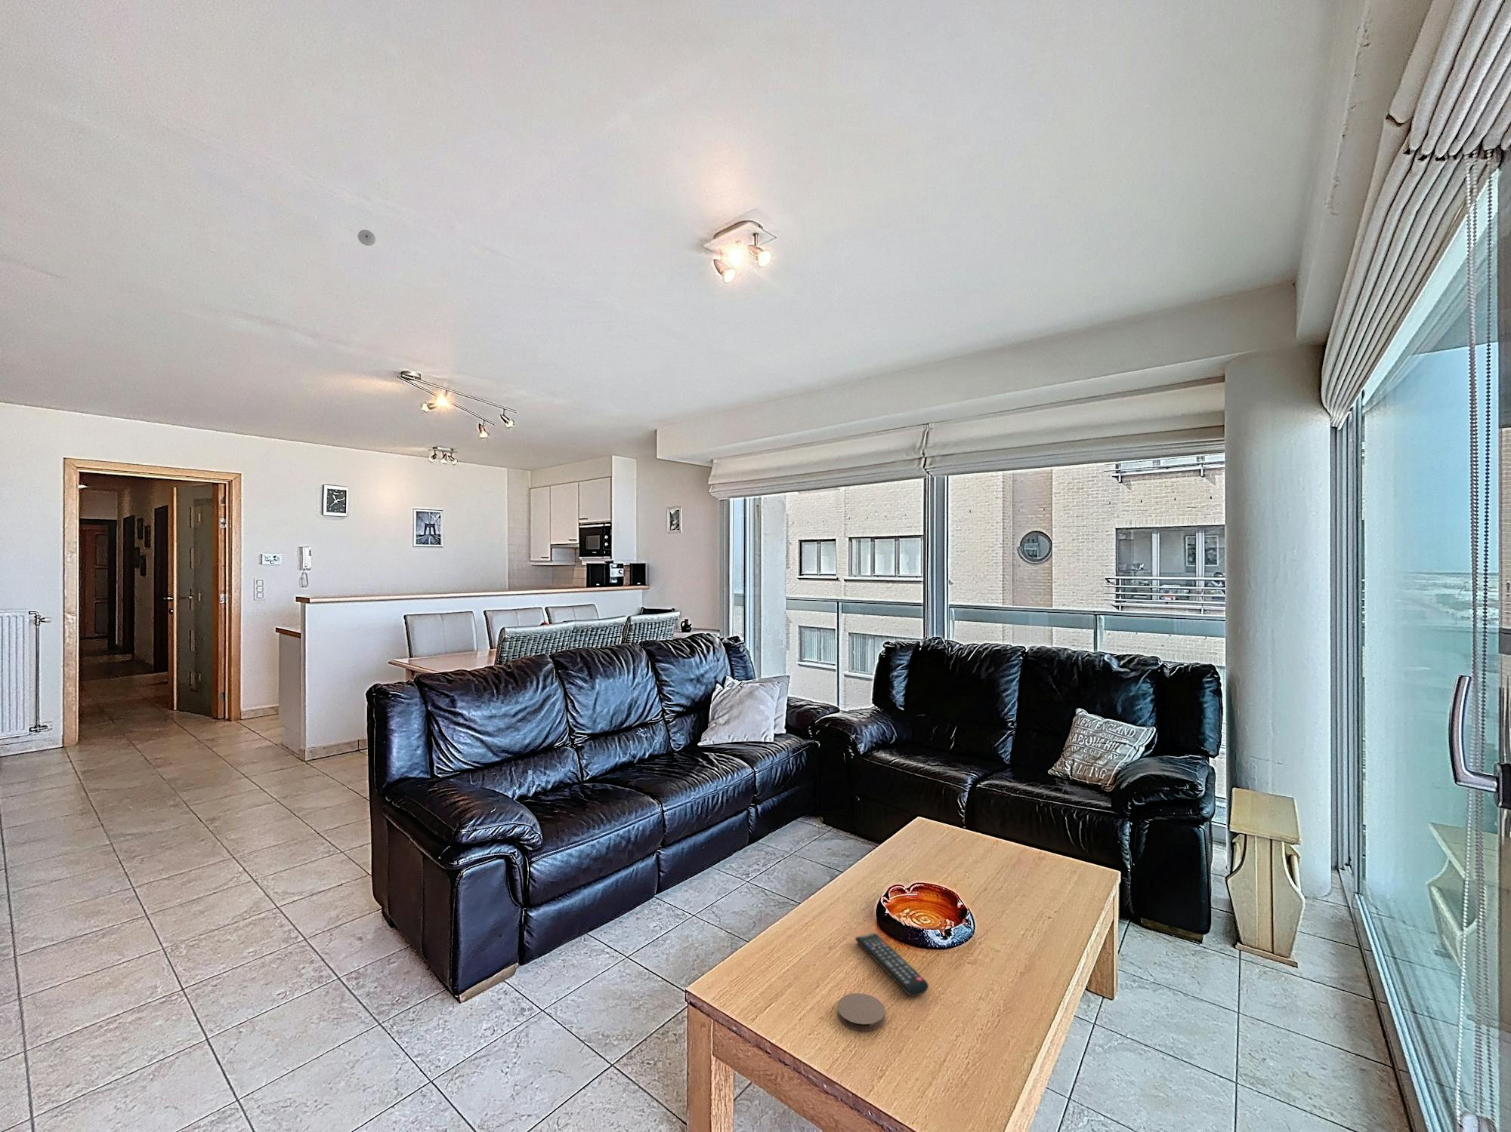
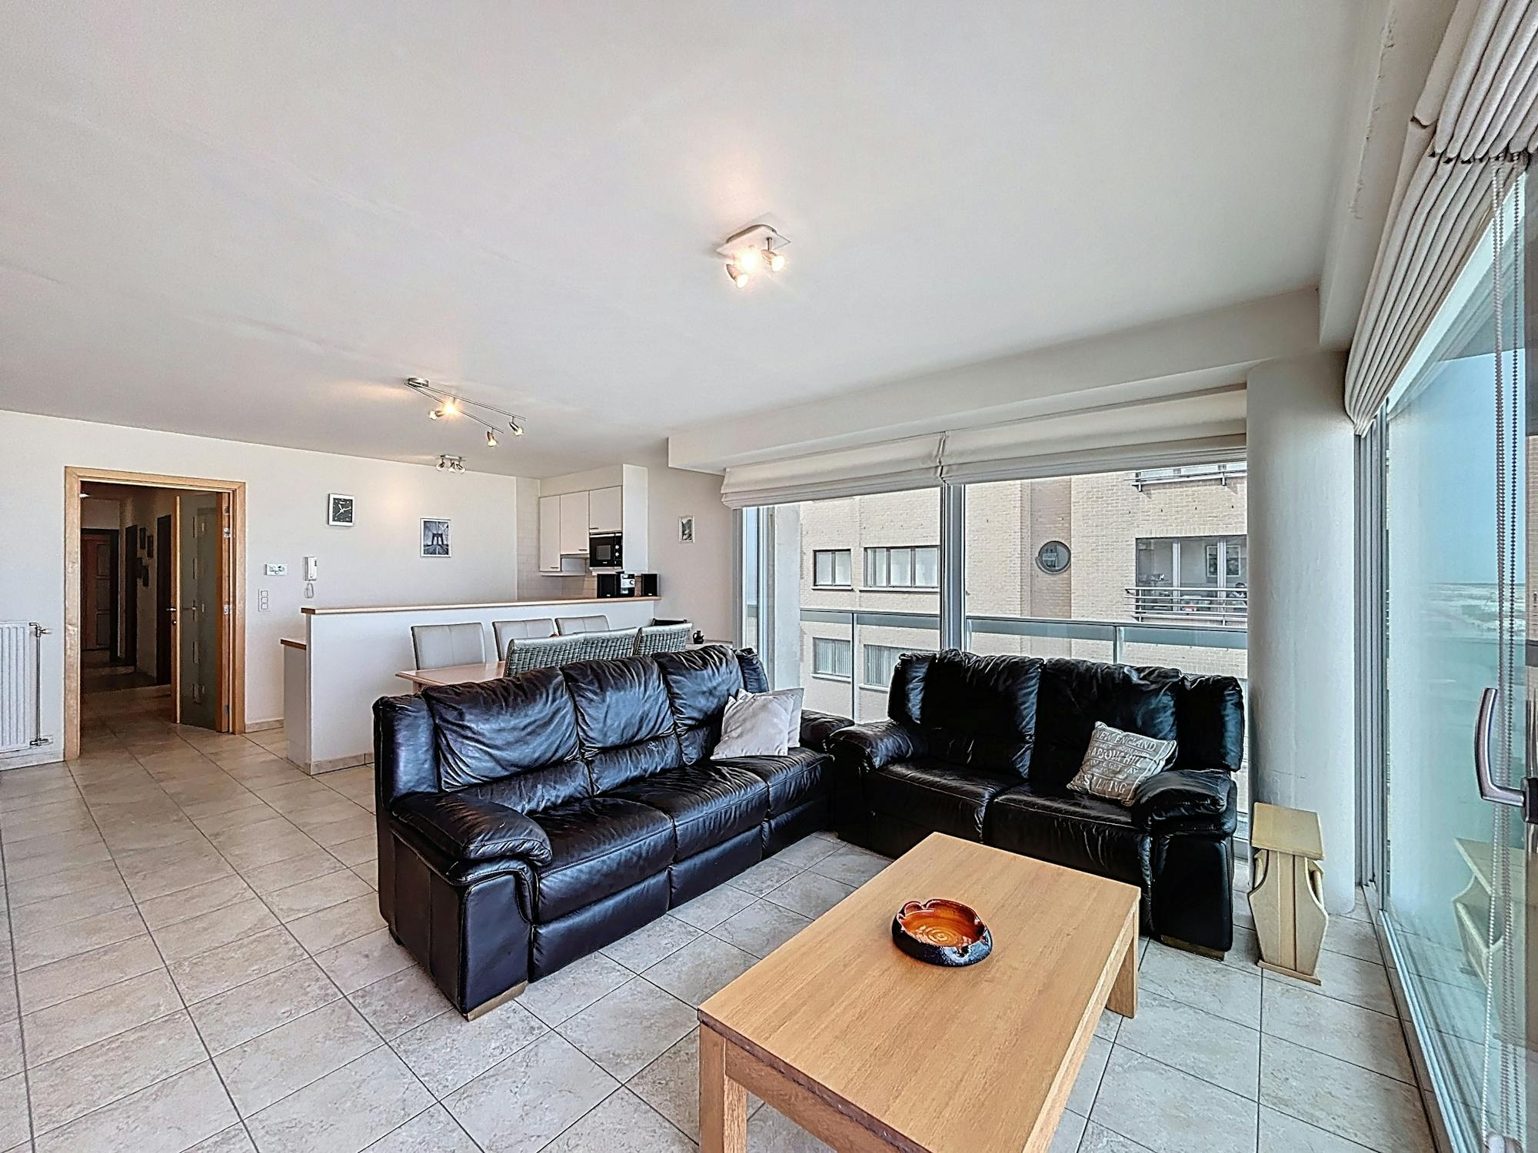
- remote control [854,932,929,996]
- smoke detector [357,229,376,247]
- coaster [836,993,885,1032]
